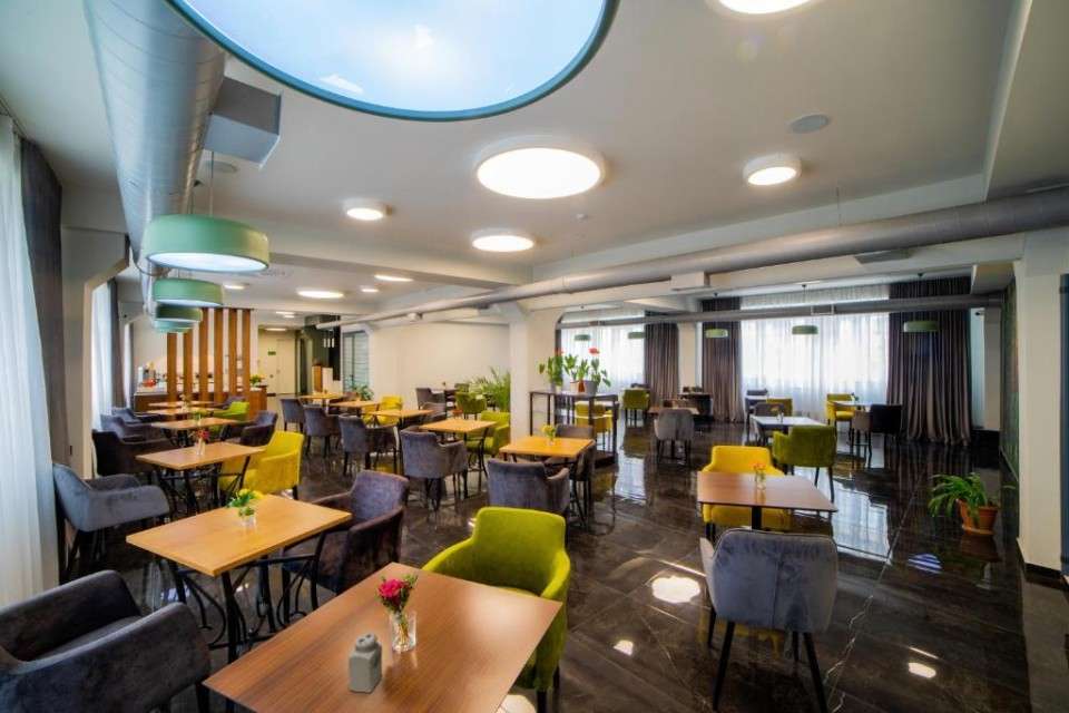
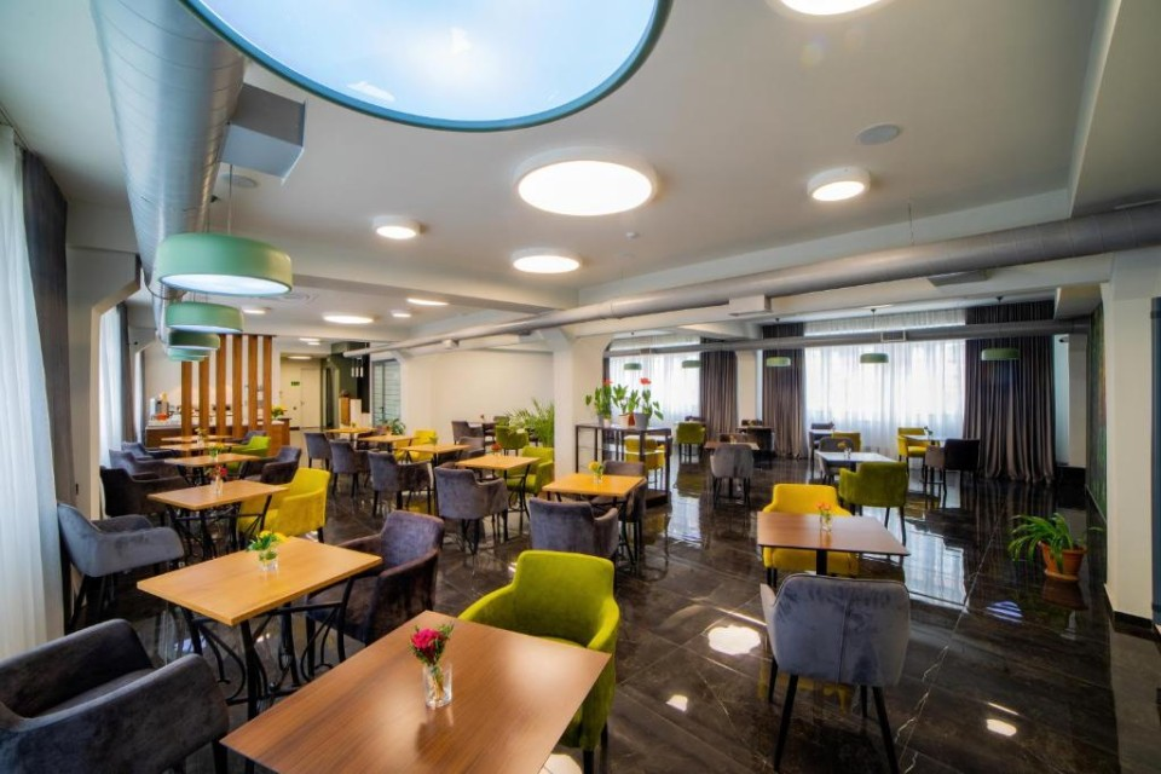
- salt shaker [347,632,383,694]
